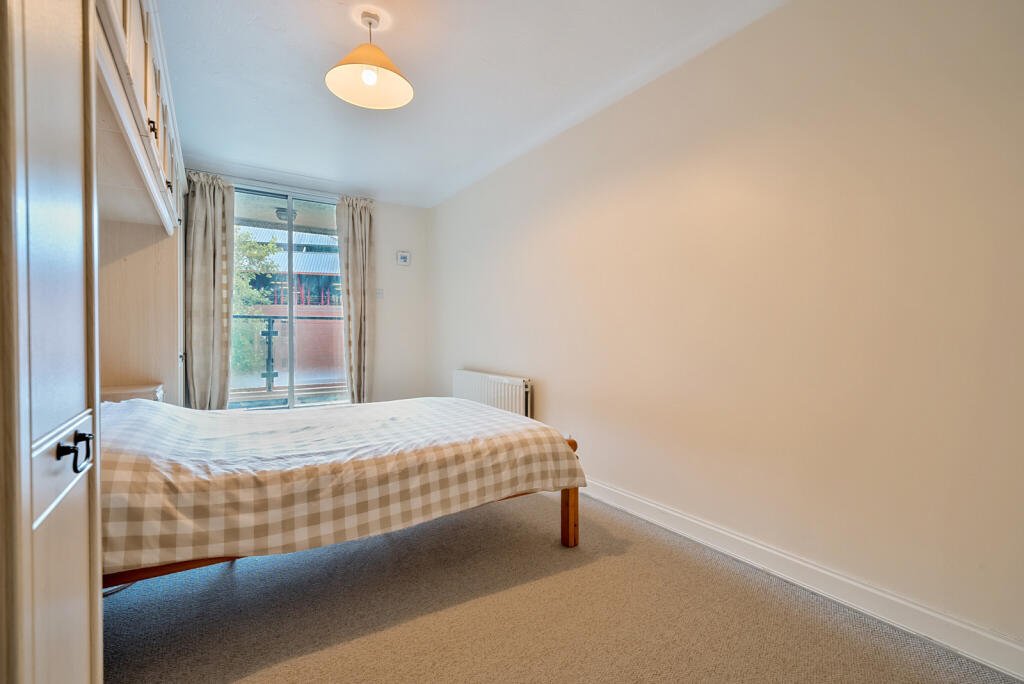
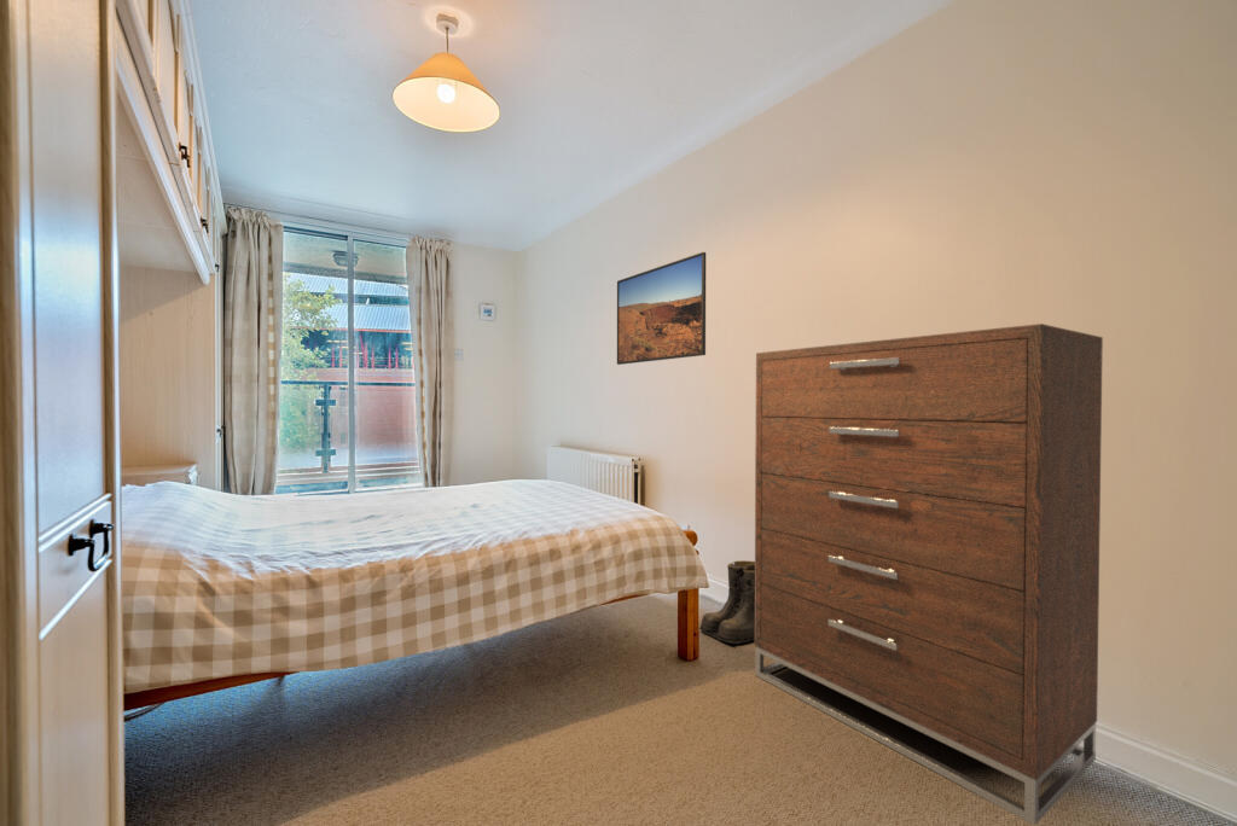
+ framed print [616,251,707,366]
+ dresser [754,322,1104,826]
+ boots [698,559,755,645]
